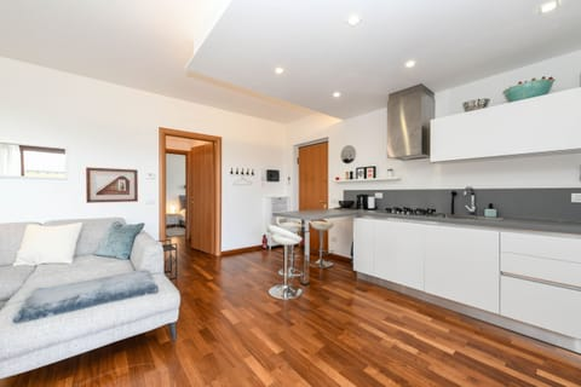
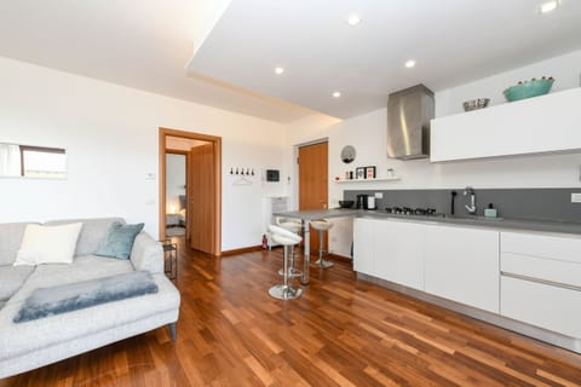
- picture frame [85,166,139,204]
